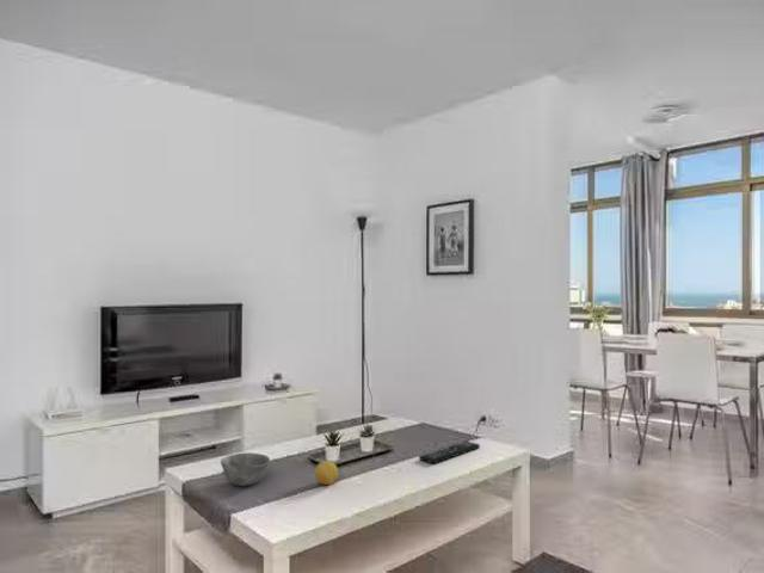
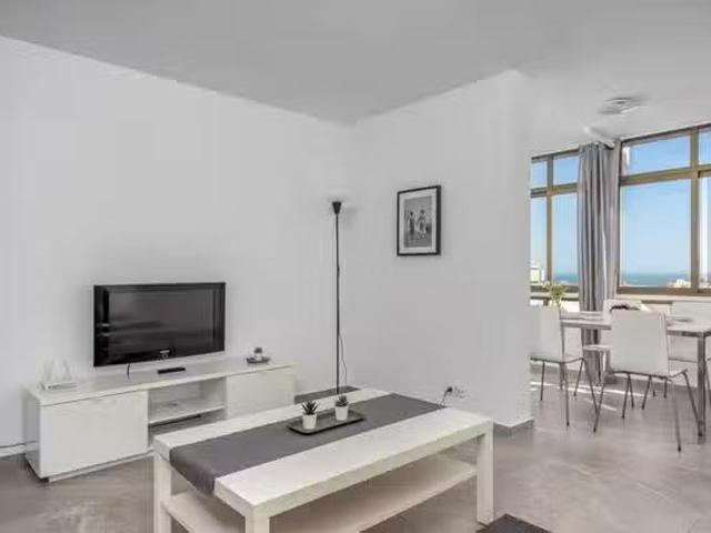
- remote control [418,439,481,464]
- fruit [314,460,339,486]
- bowl [220,451,271,487]
